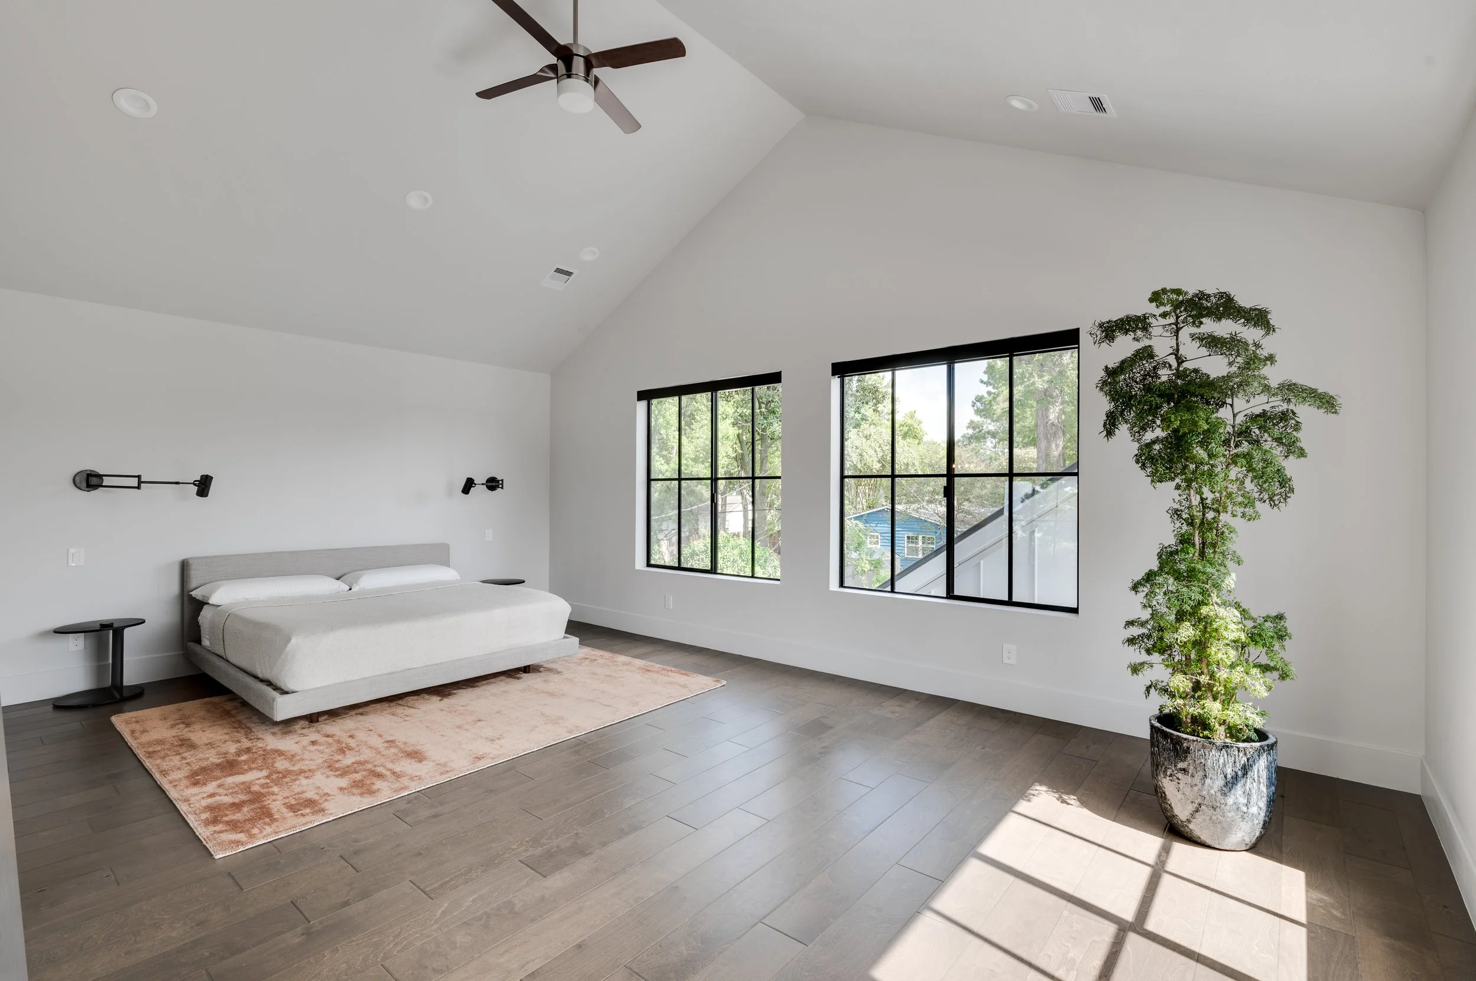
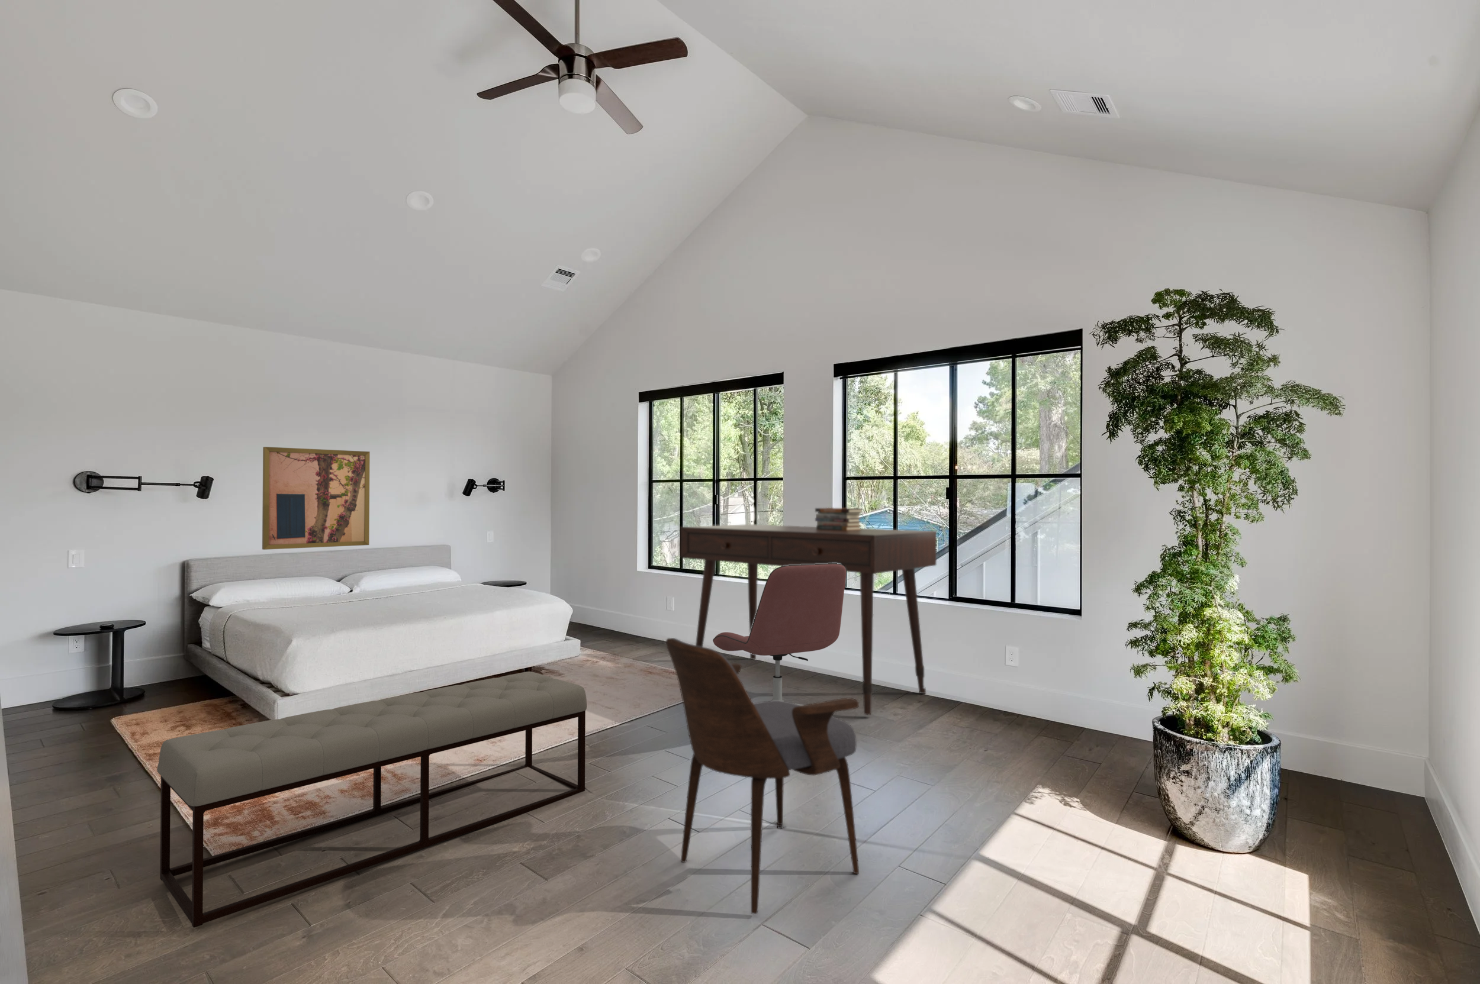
+ desk [680,524,937,715]
+ armchair [666,637,859,915]
+ book stack [814,507,865,530]
+ wall art [261,446,370,550]
+ bench [156,671,587,928]
+ office chair [712,563,846,705]
